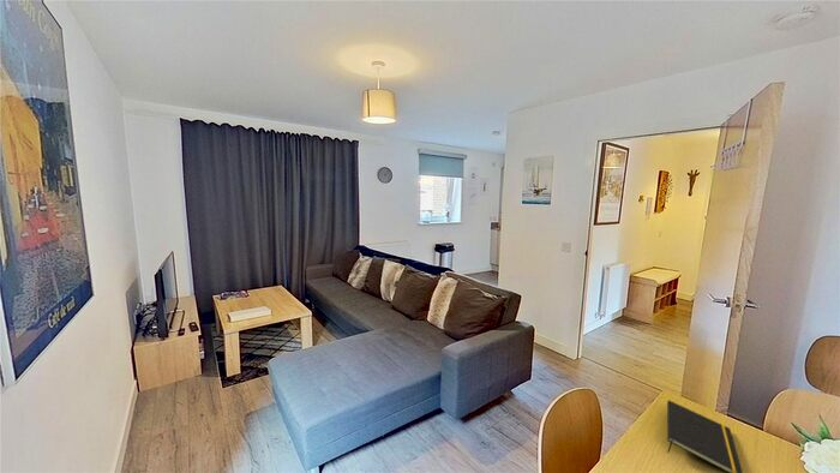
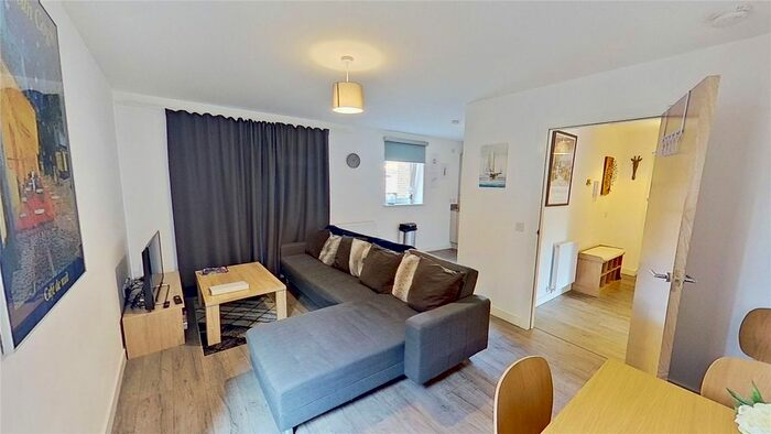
- notepad [666,399,744,473]
